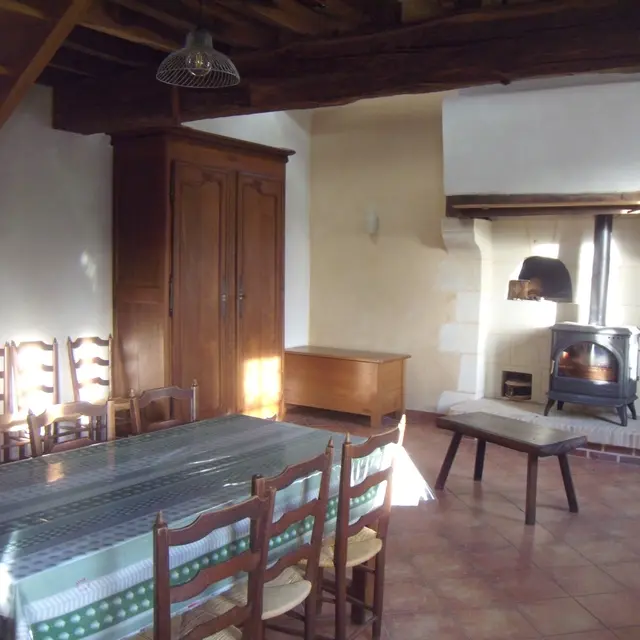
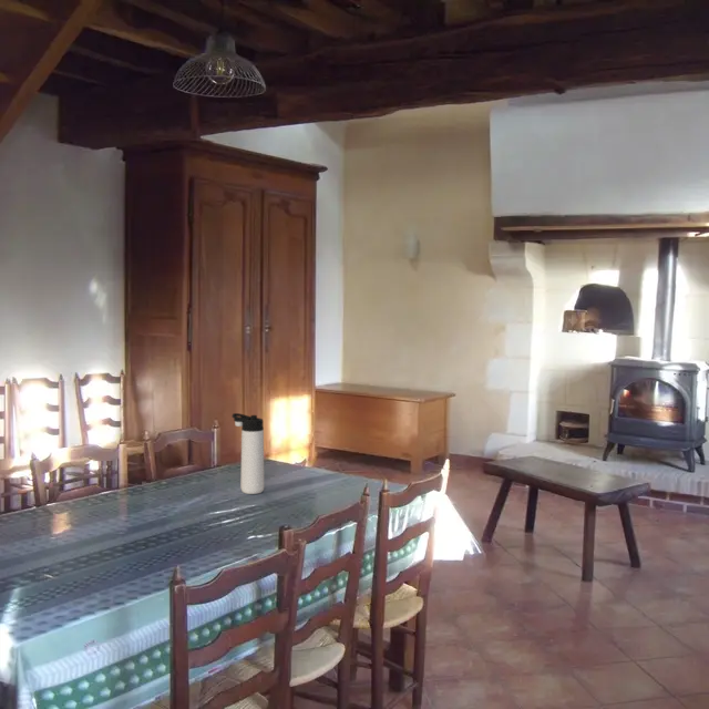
+ thermos bottle [232,412,265,495]
